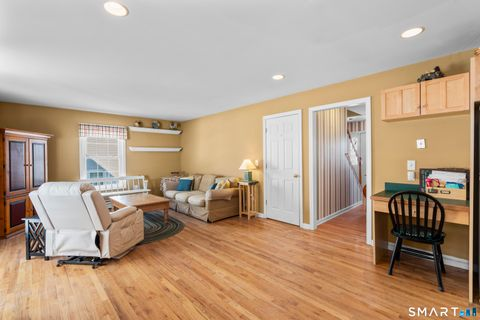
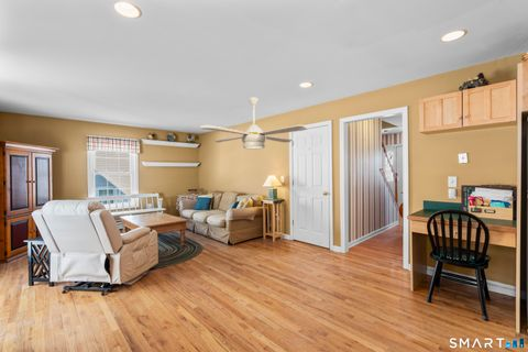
+ ceiling fan [199,97,308,150]
